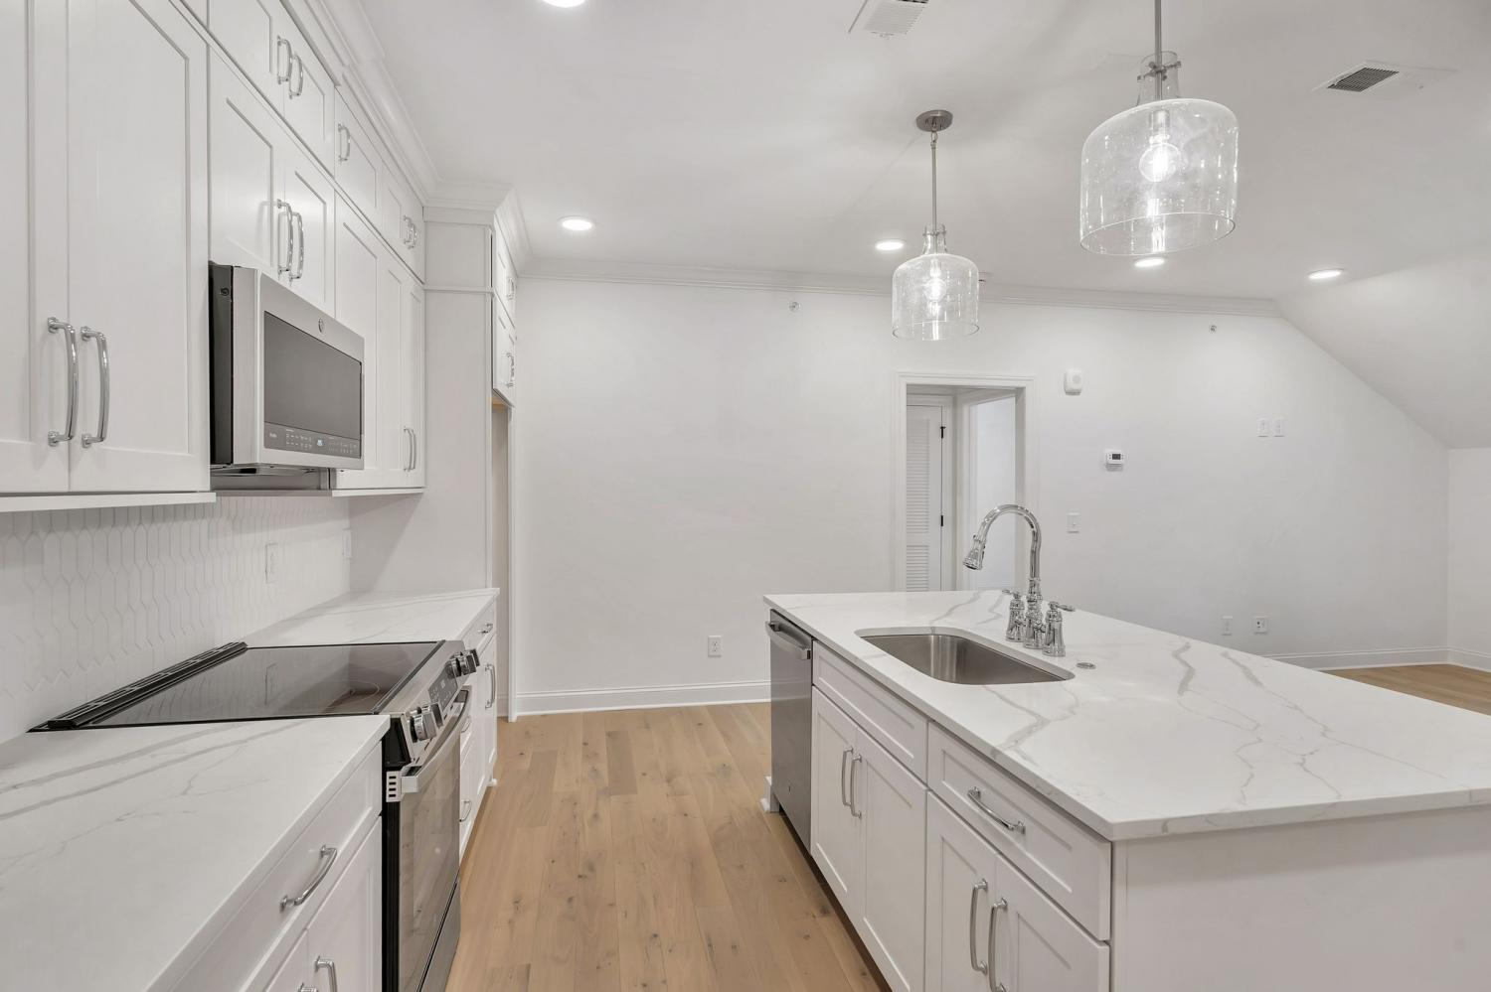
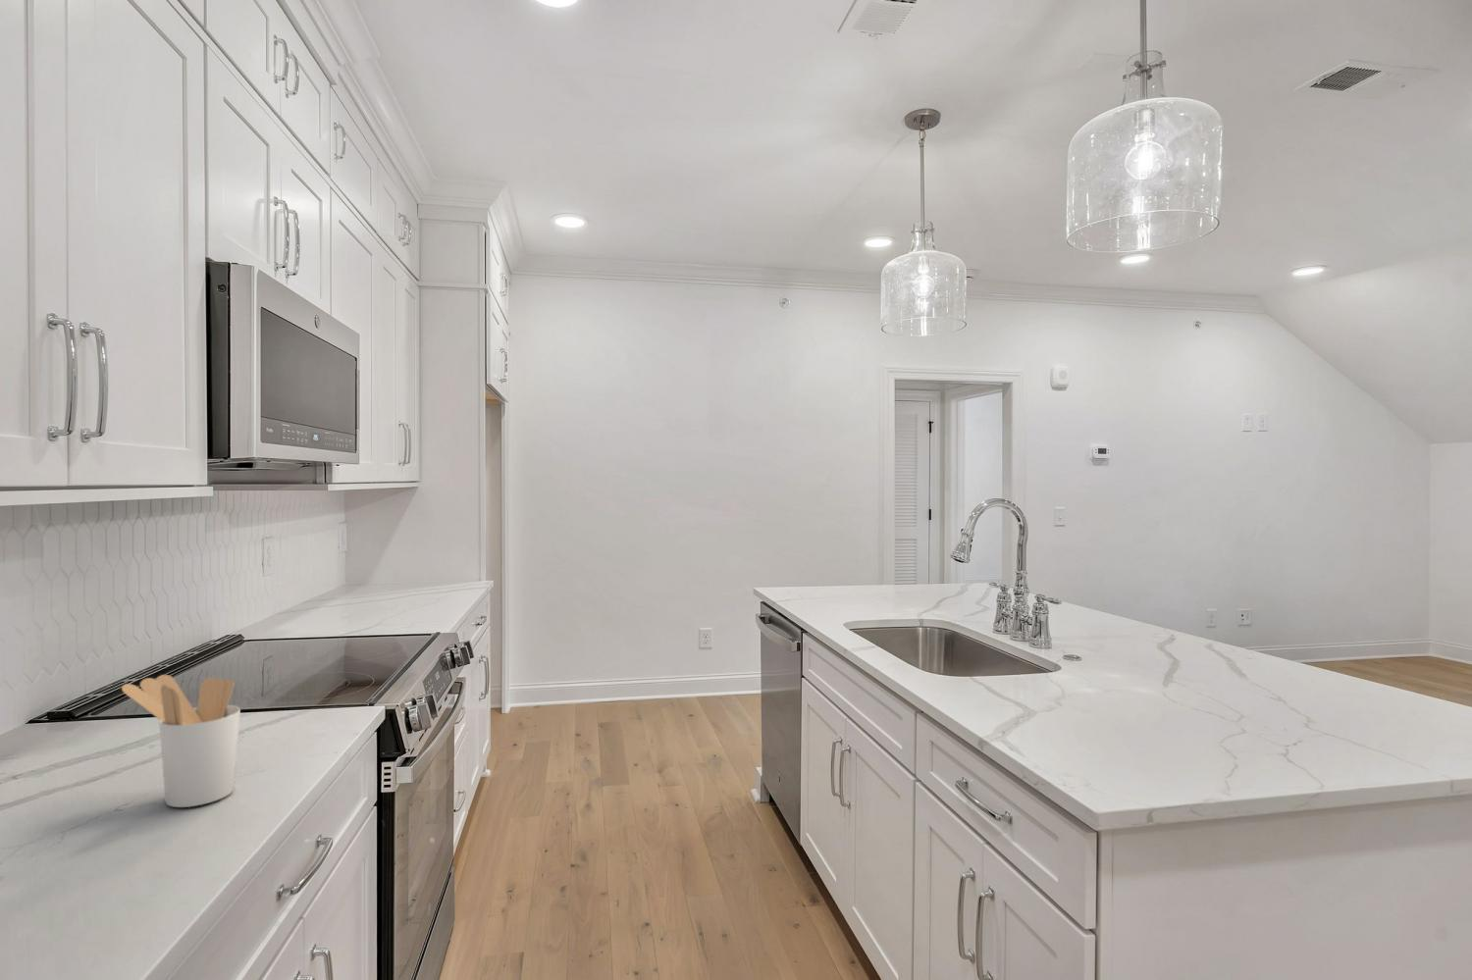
+ utensil holder [120,674,242,808]
